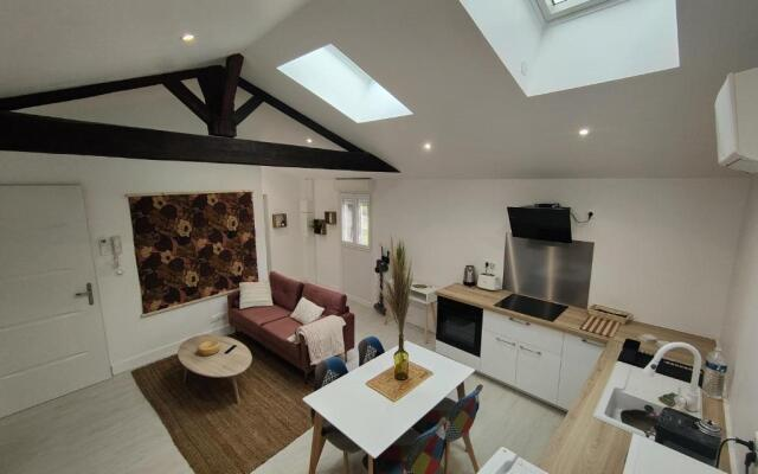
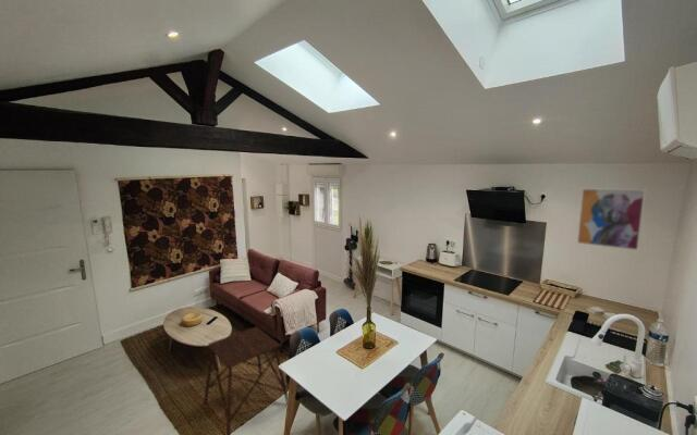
+ side table [203,325,289,435]
+ wall art [576,187,647,251]
